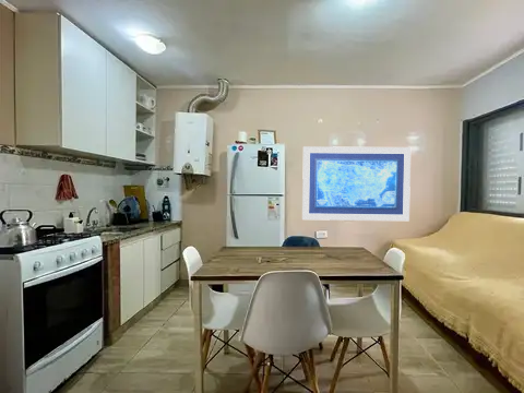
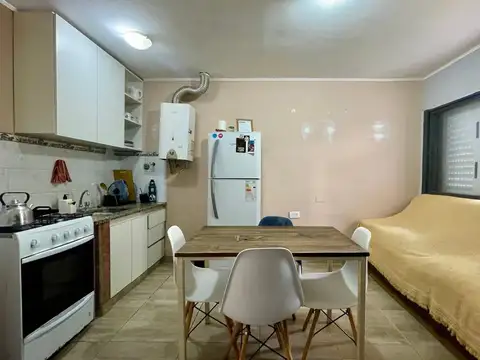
- wall art [301,145,412,222]
